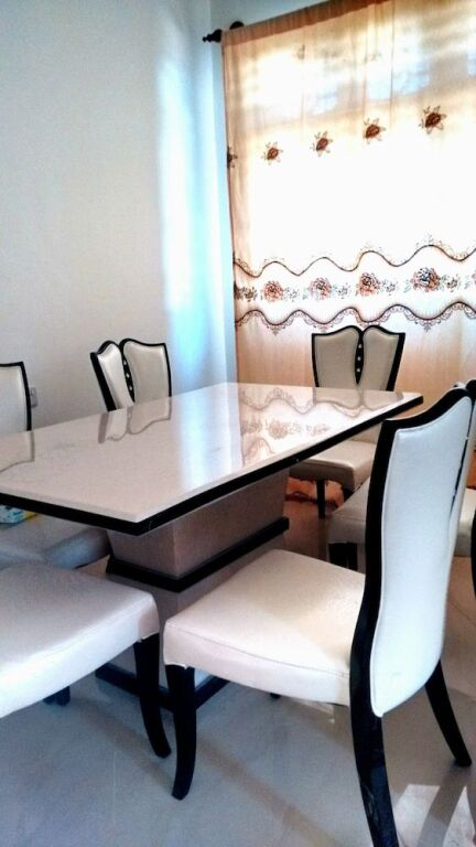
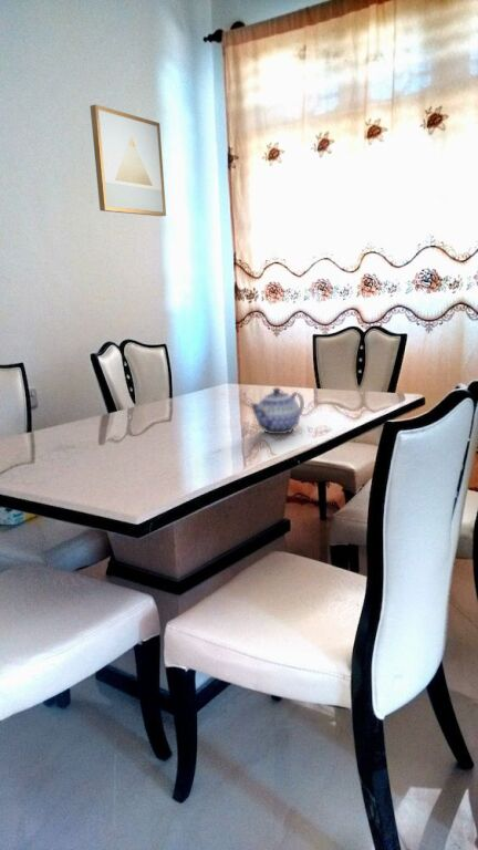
+ teapot [248,386,305,435]
+ wall art [89,104,167,217]
